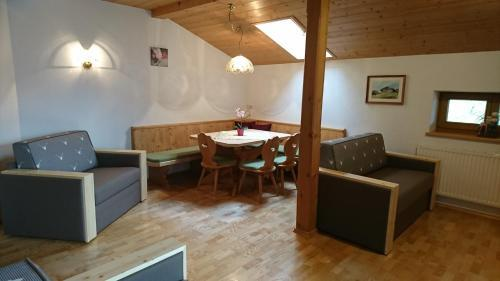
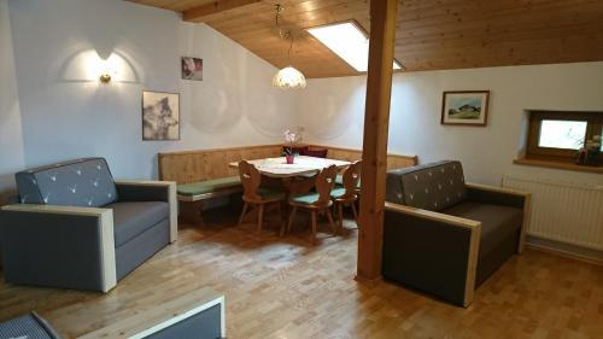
+ wall art [140,89,181,142]
